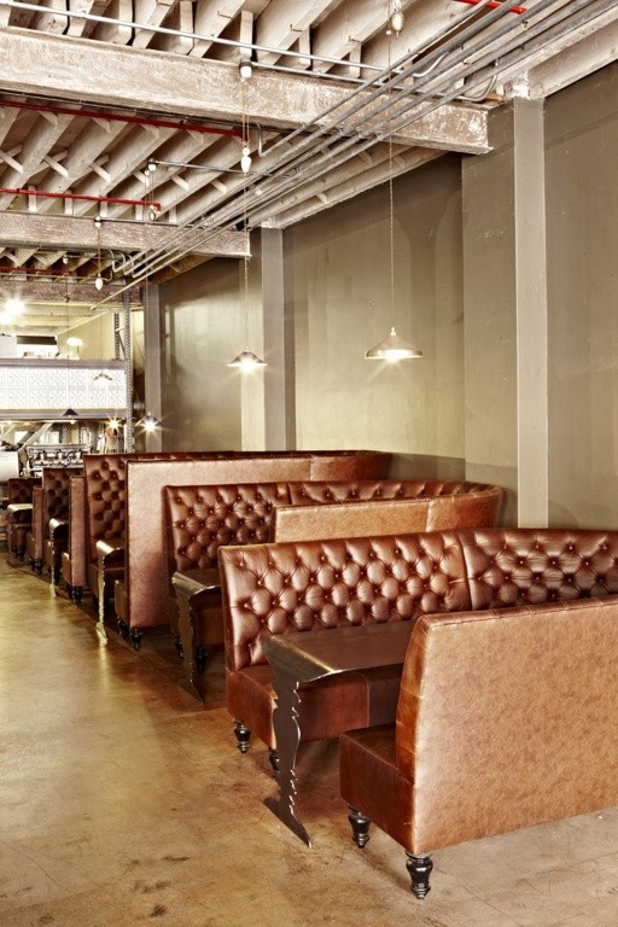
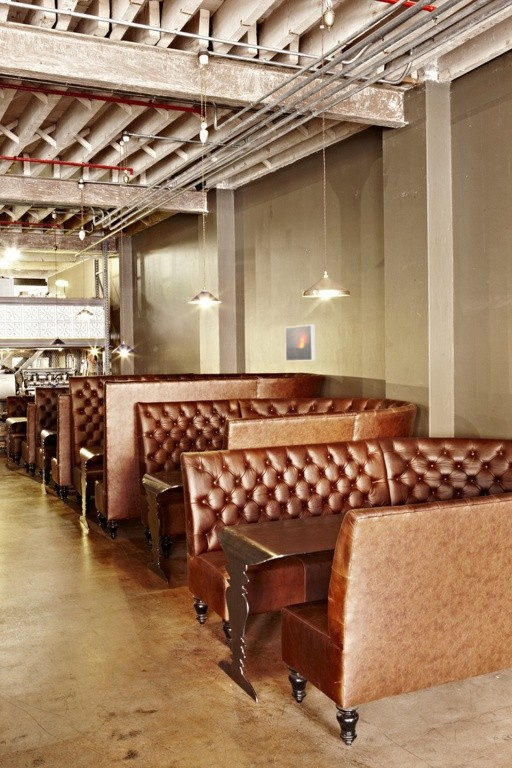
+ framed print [284,323,316,362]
